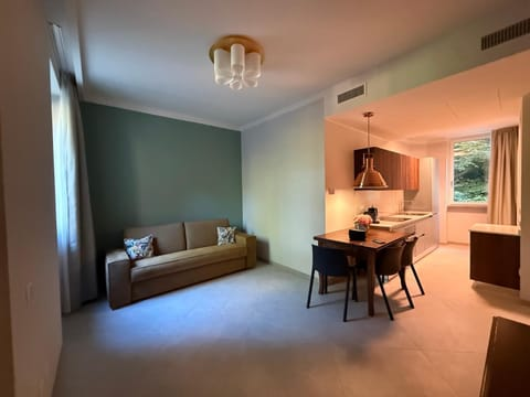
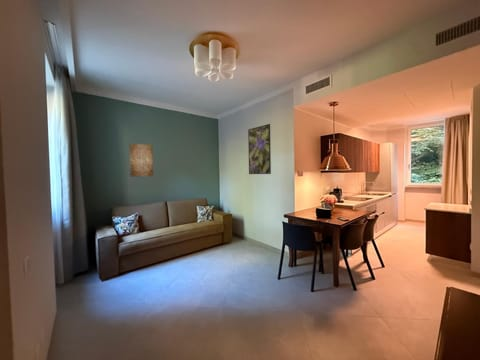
+ wall art [128,142,154,178]
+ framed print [247,123,272,175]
